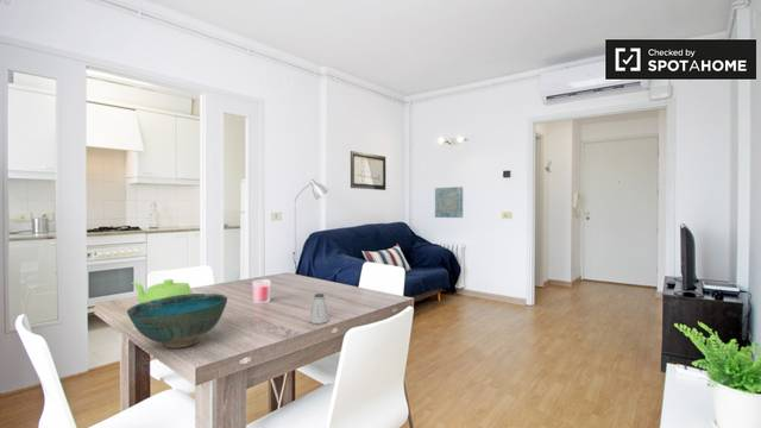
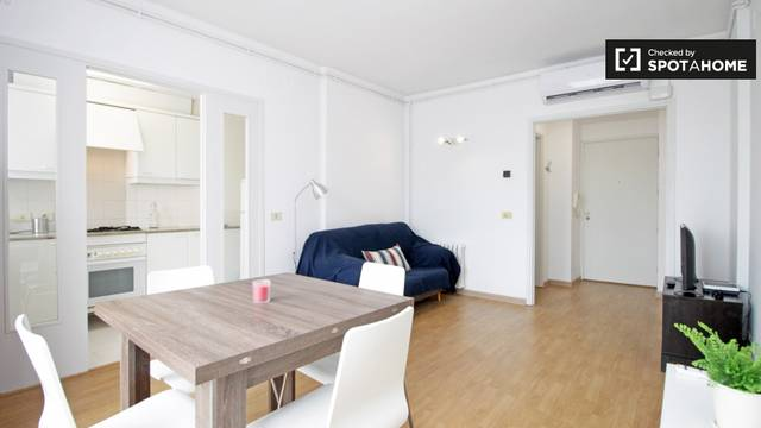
- saltshaker [308,292,331,325]
- bowl [126,292,228,350]
- wall art [350,150,386,191]
- teapot [131,278,194,304]
- wall art [434,185,464,219]
